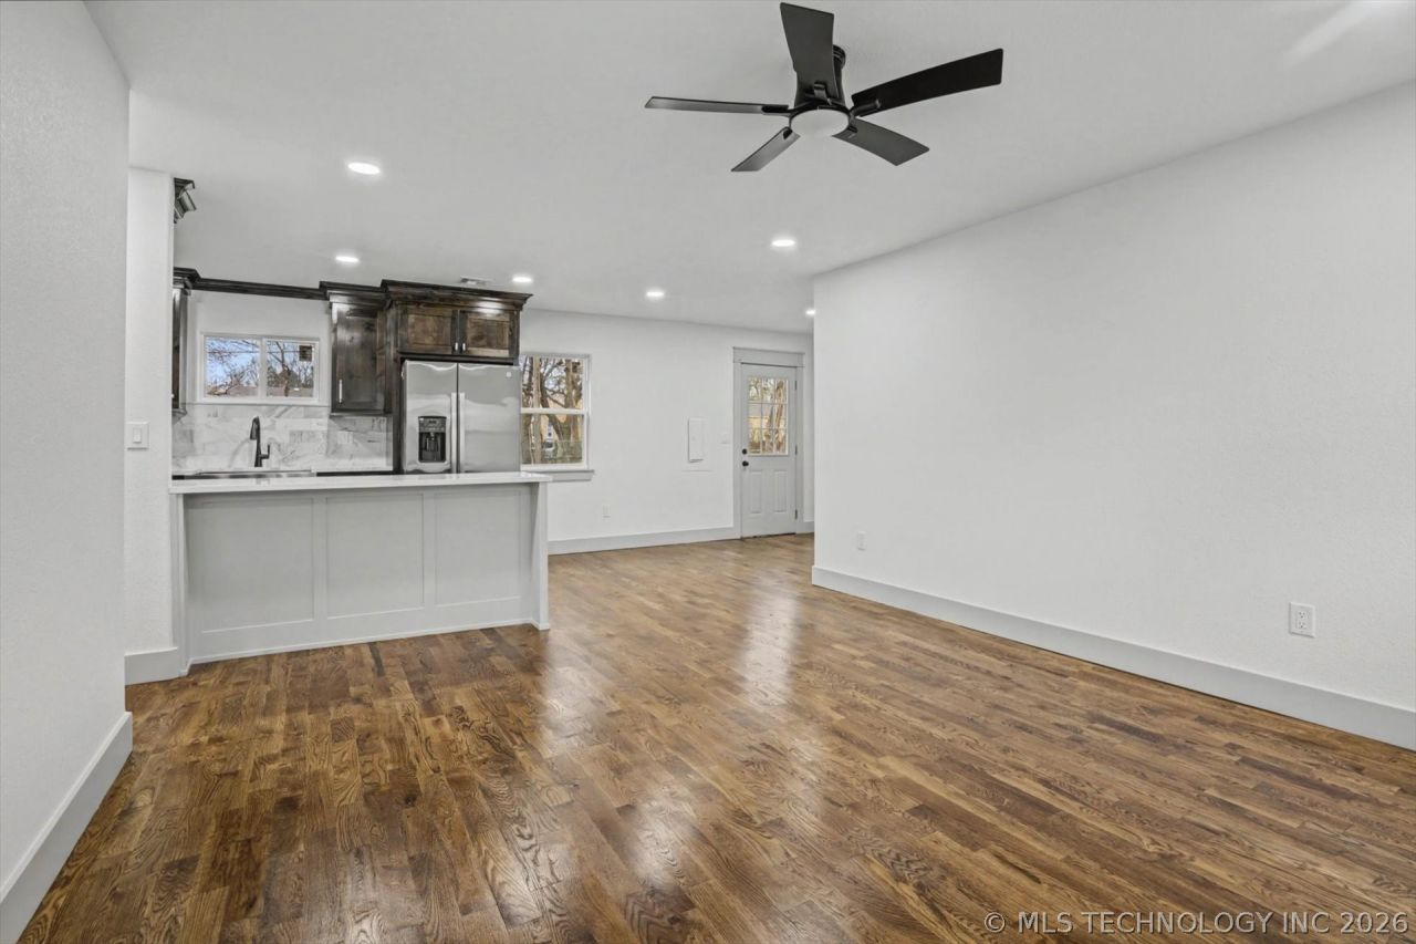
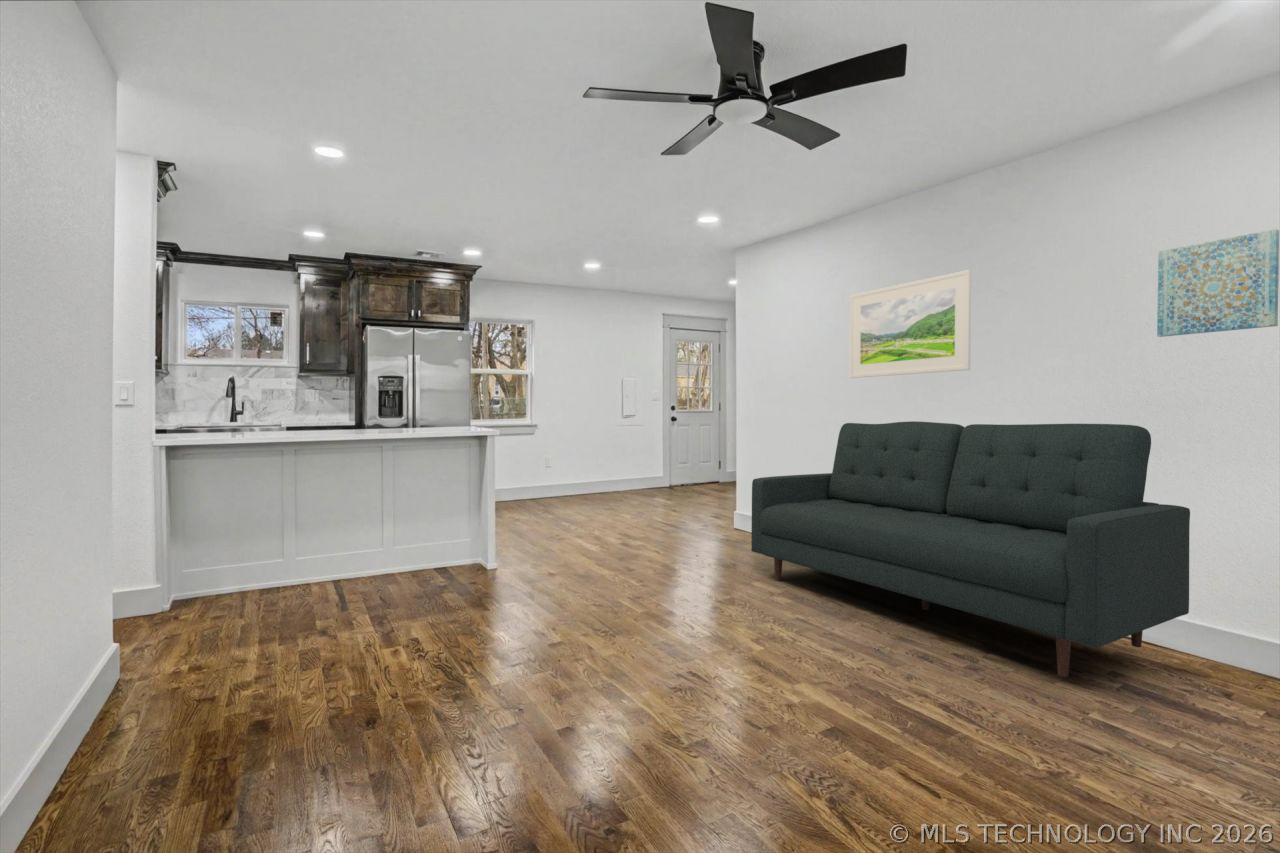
+ sofa [750,420,1191,678]
+ wall art [1156,228,1280,338]
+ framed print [849,269,972,379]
